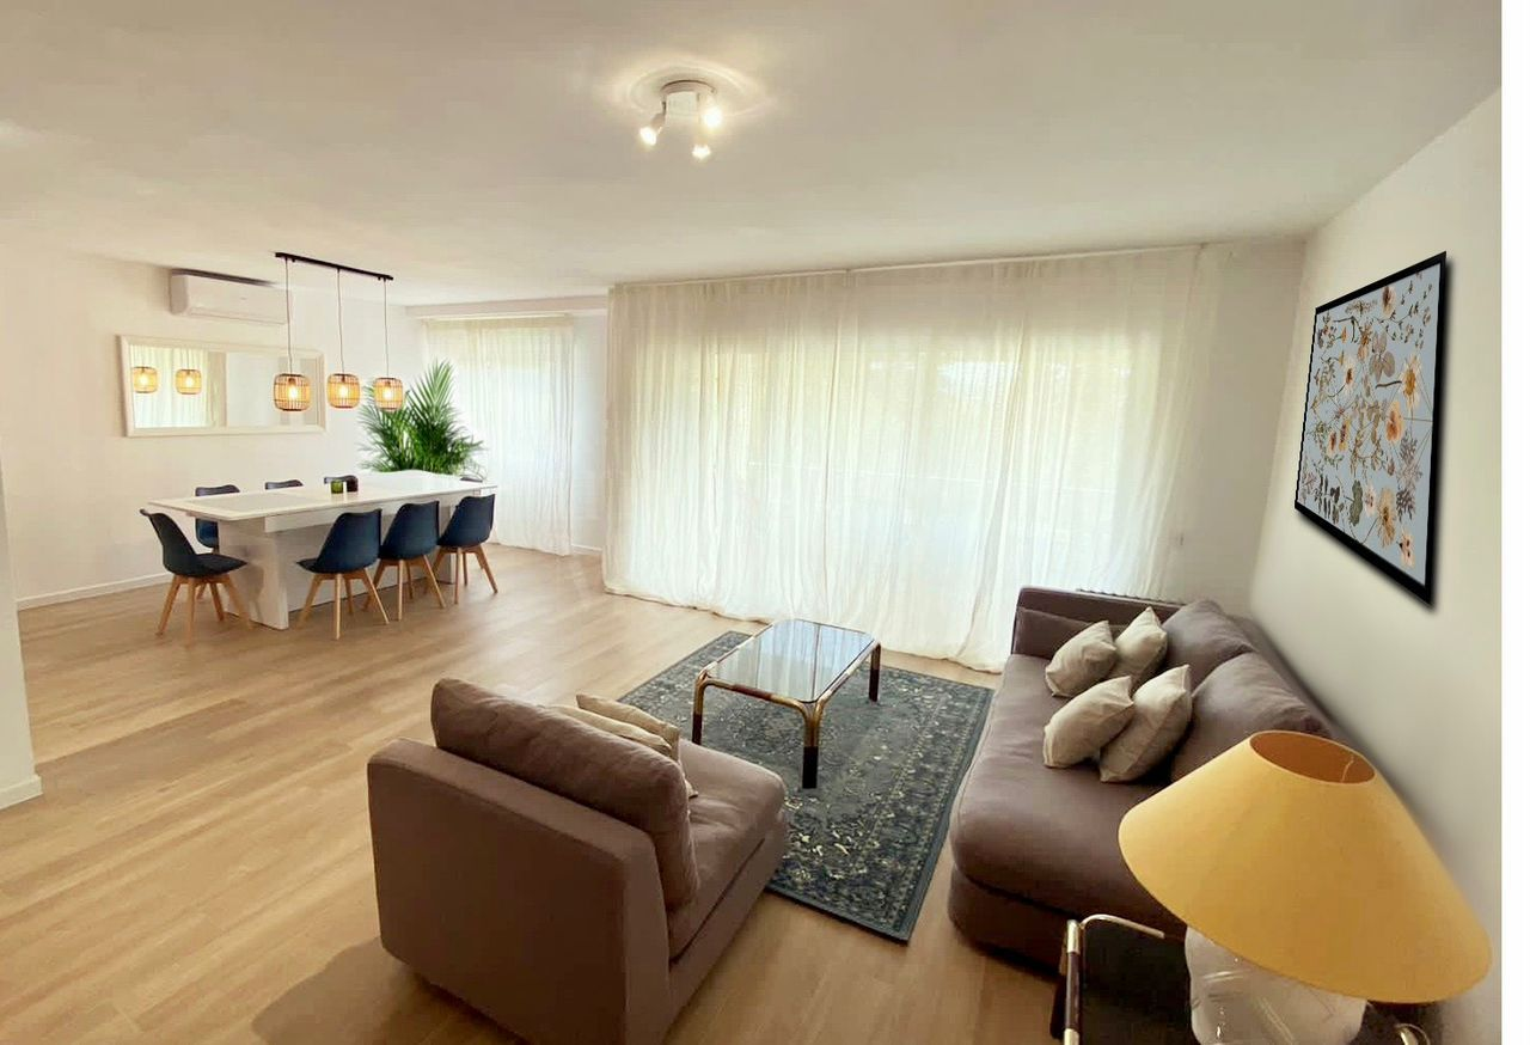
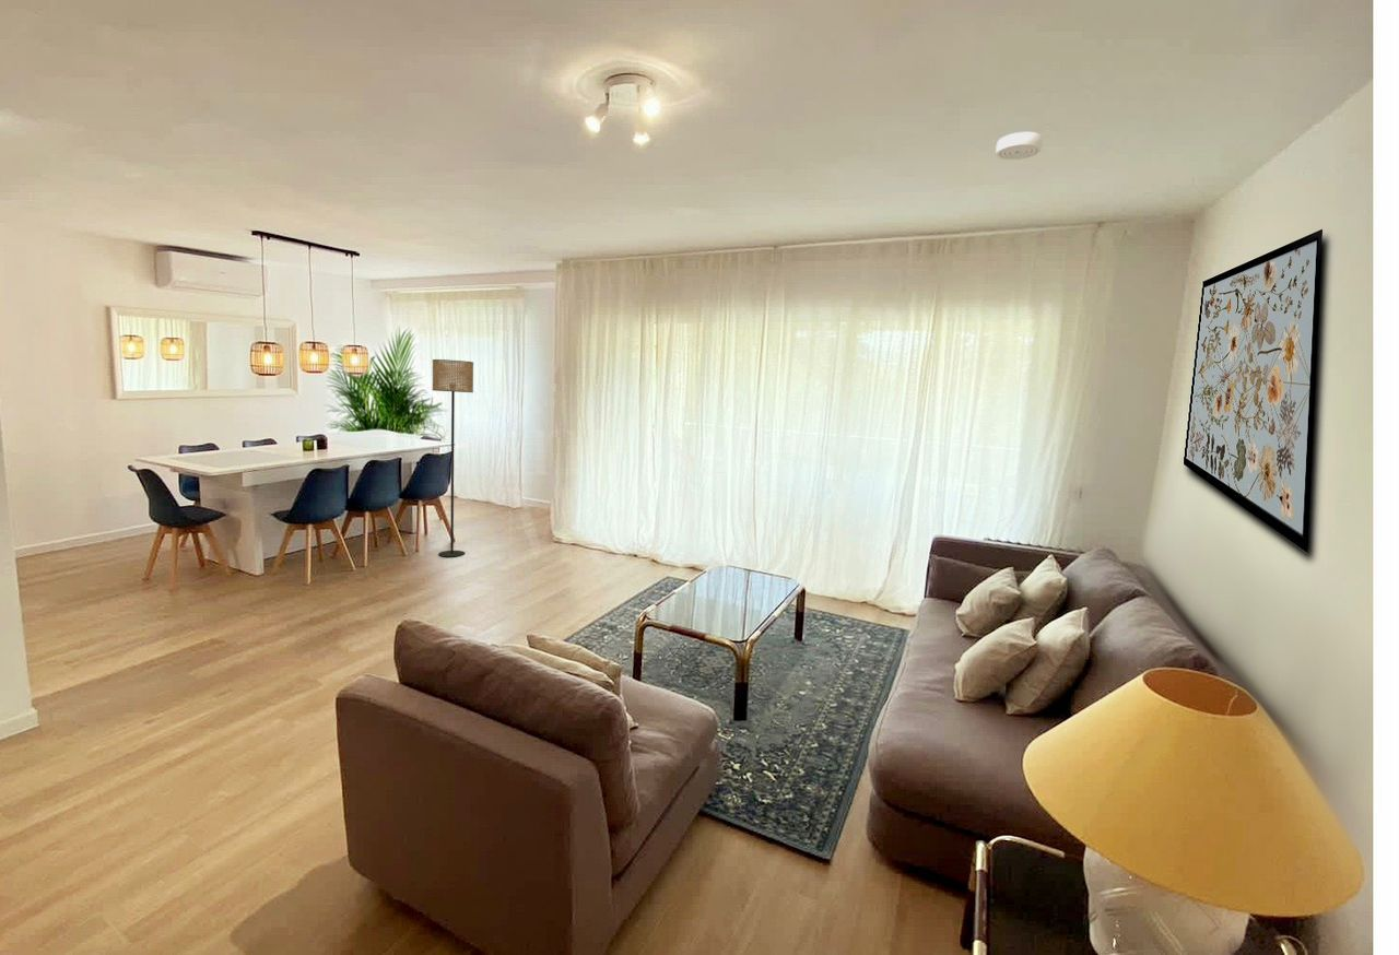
+ smoke detector [995,131,1044,161]
+ floor lamp [432,358,474,558]
